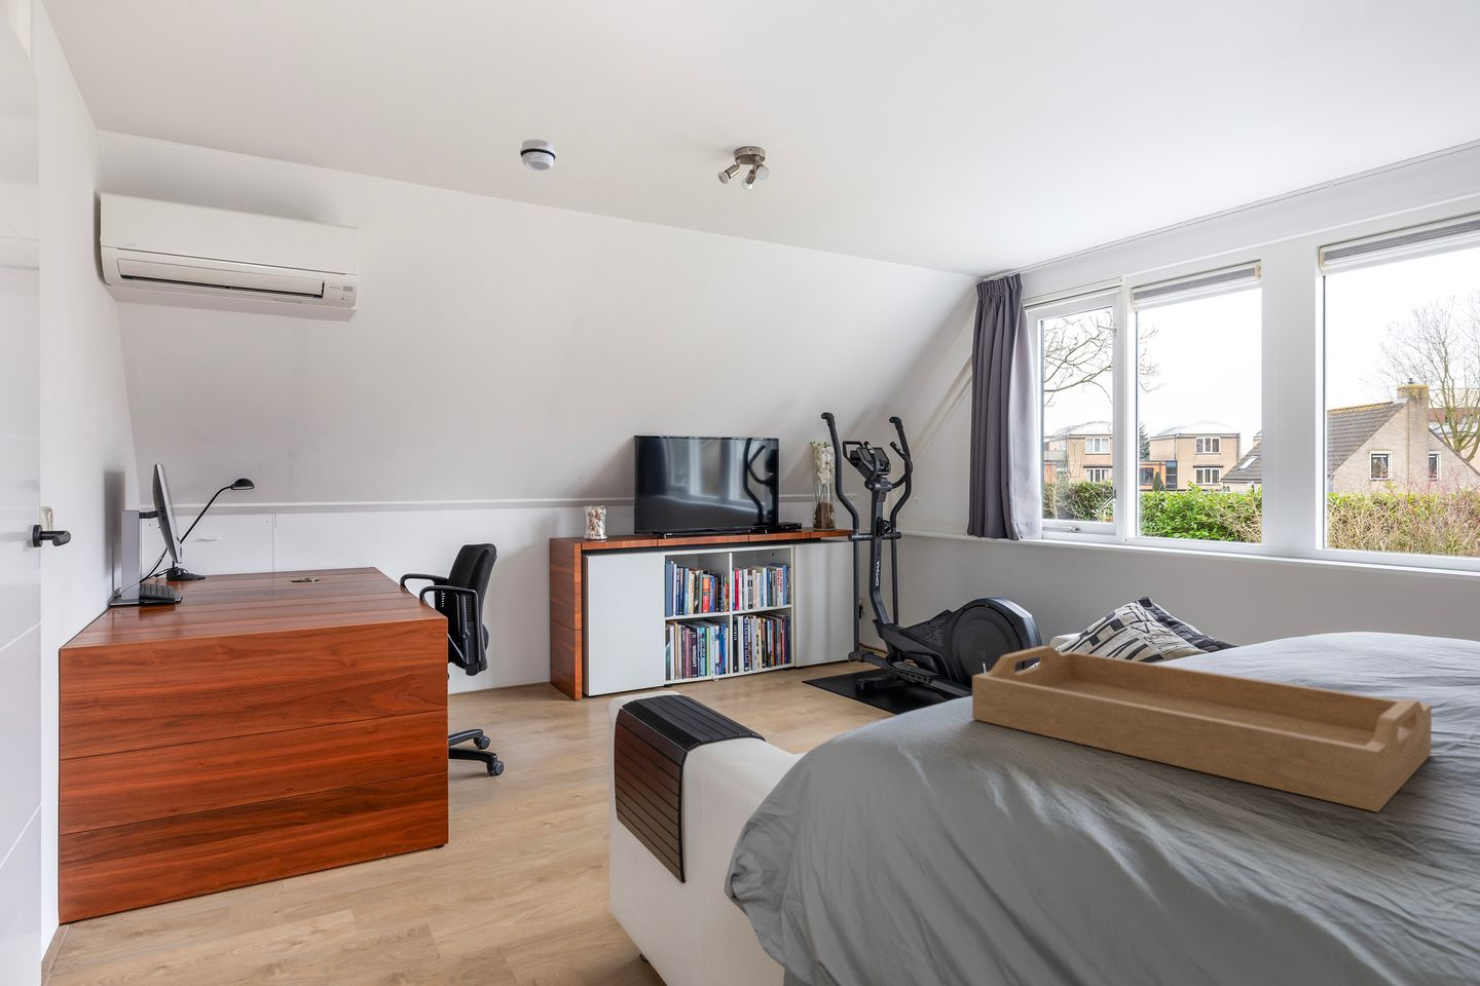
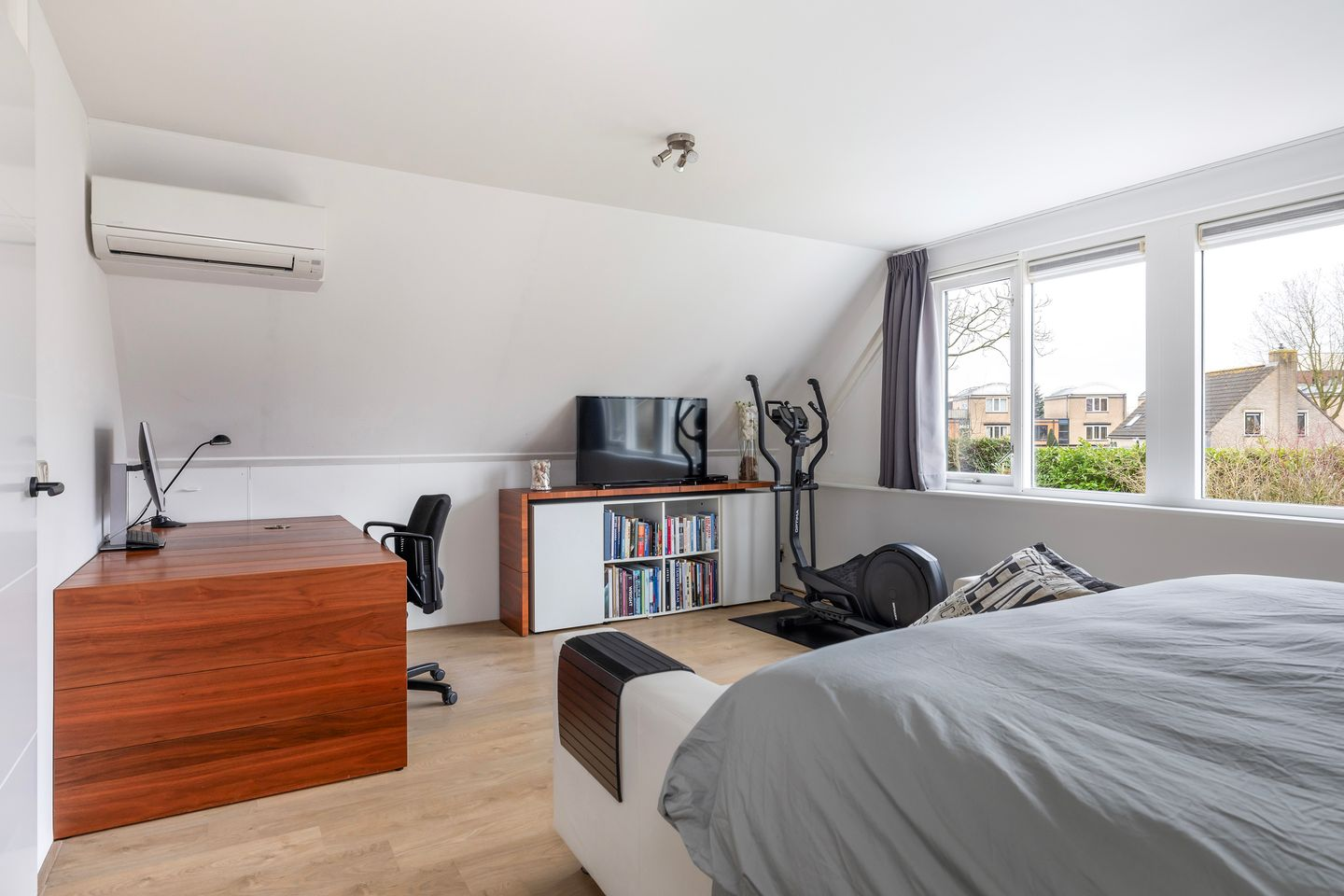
- serving tray [971,645,1433,813]
- smoke detector [519,139,557,172]
